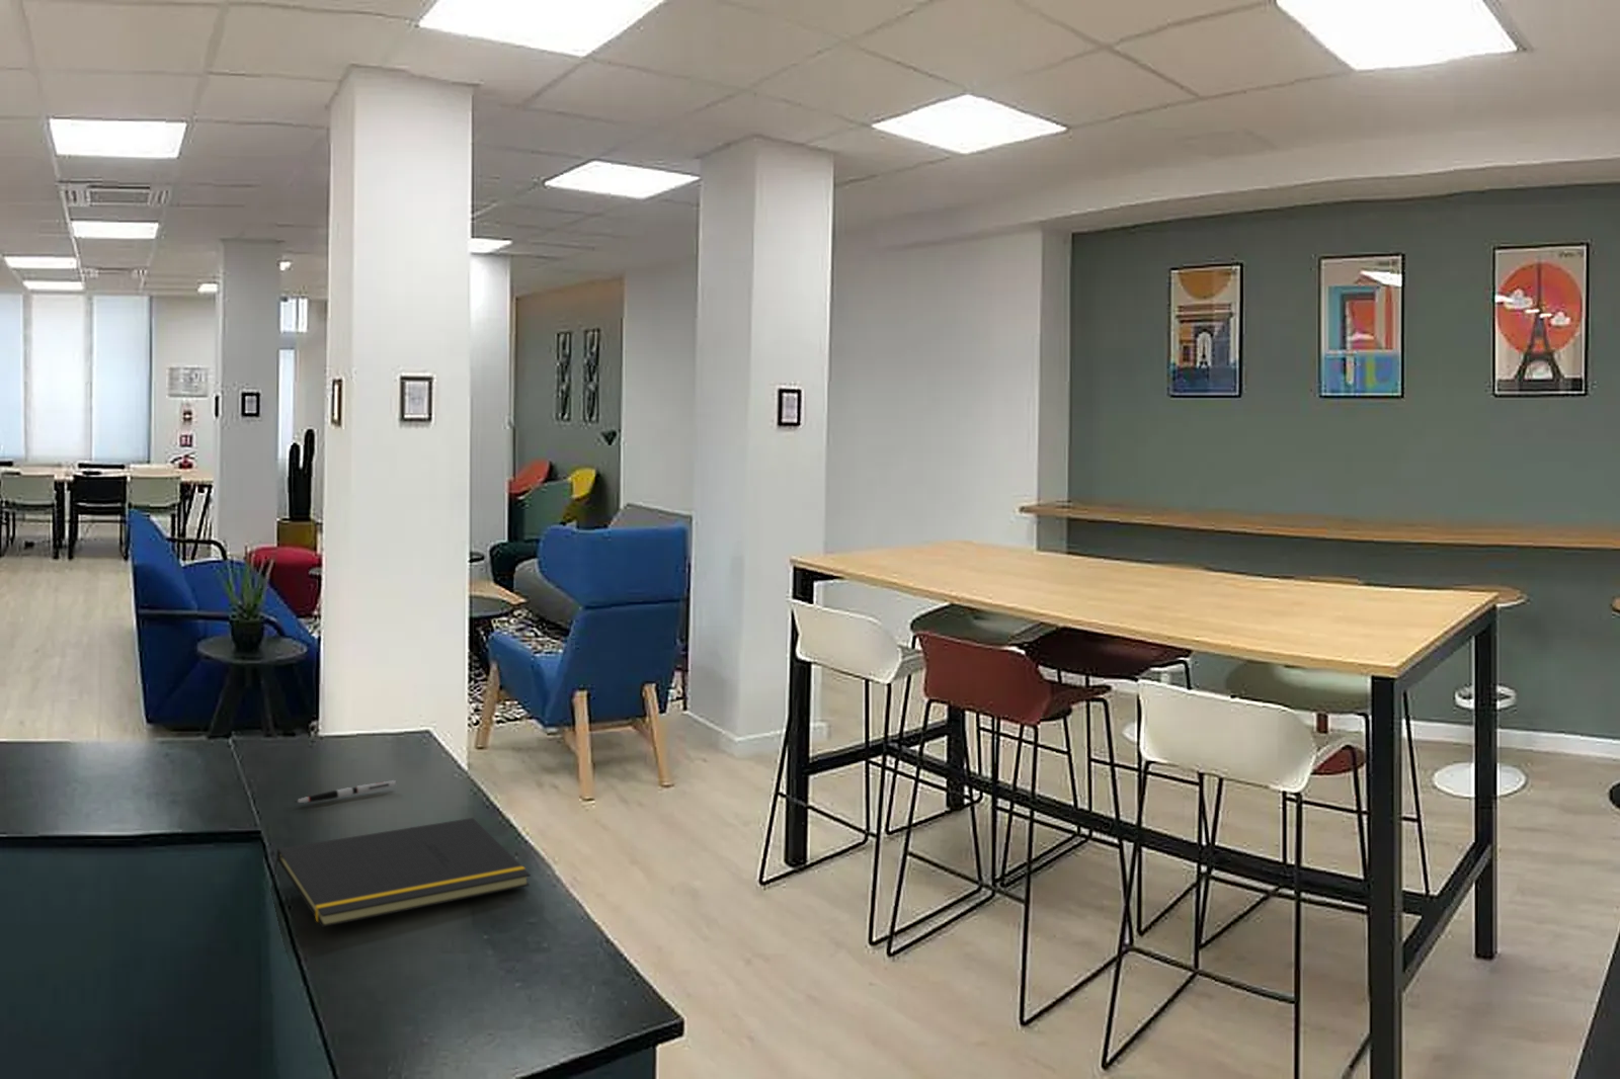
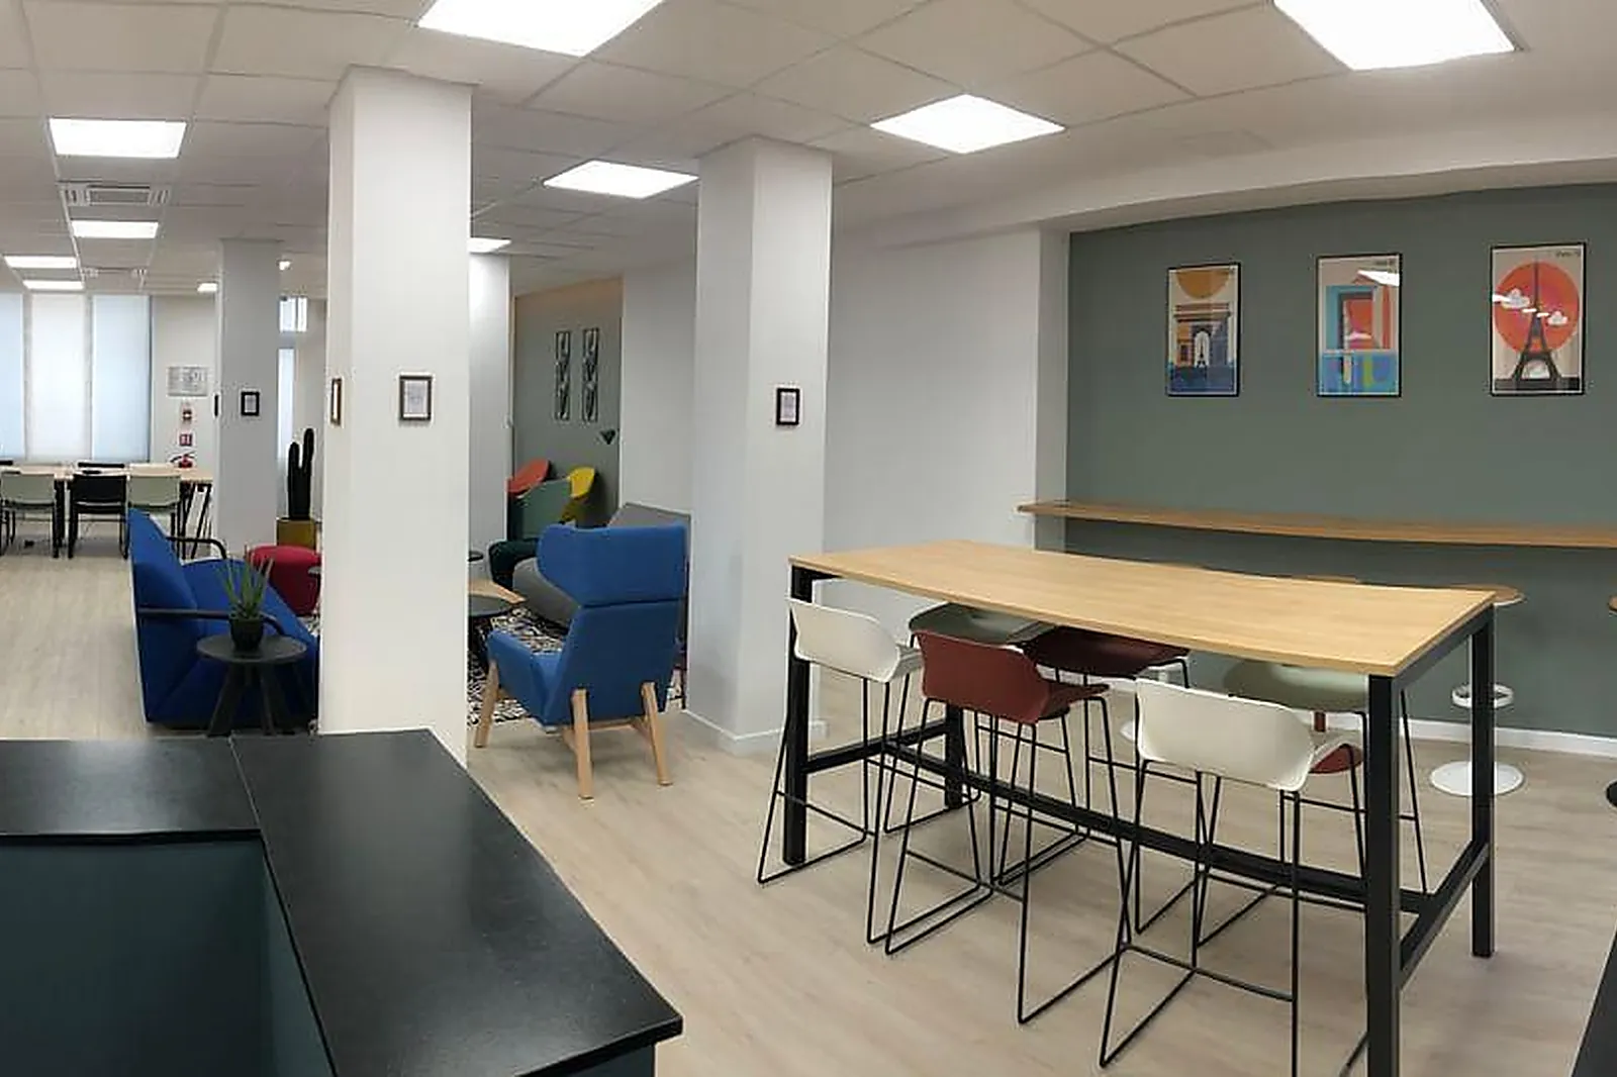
- pen [294,779,397,803]
- notepad [270,816,531,928]
